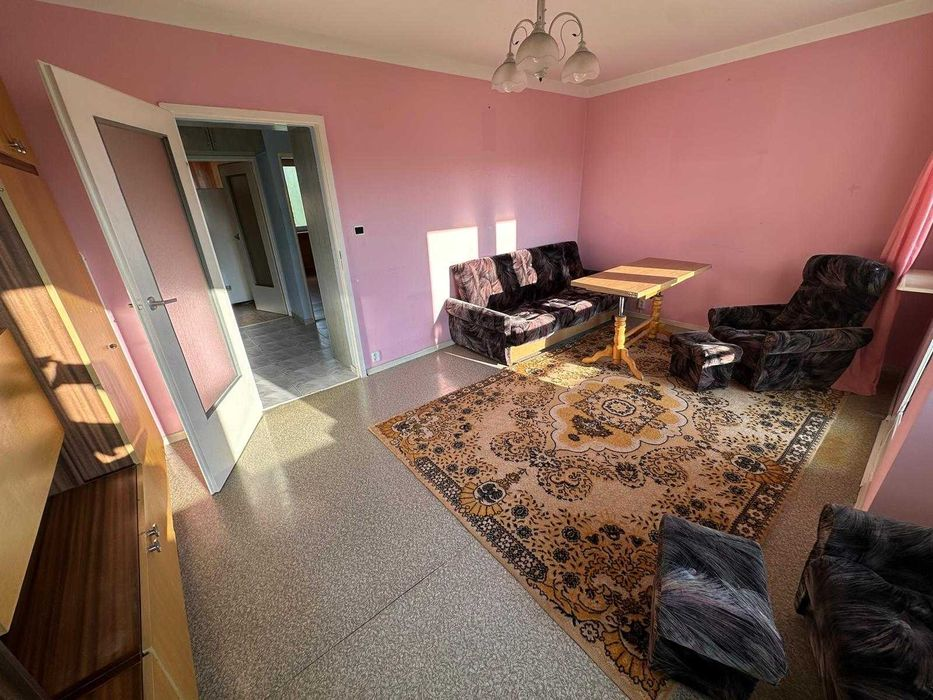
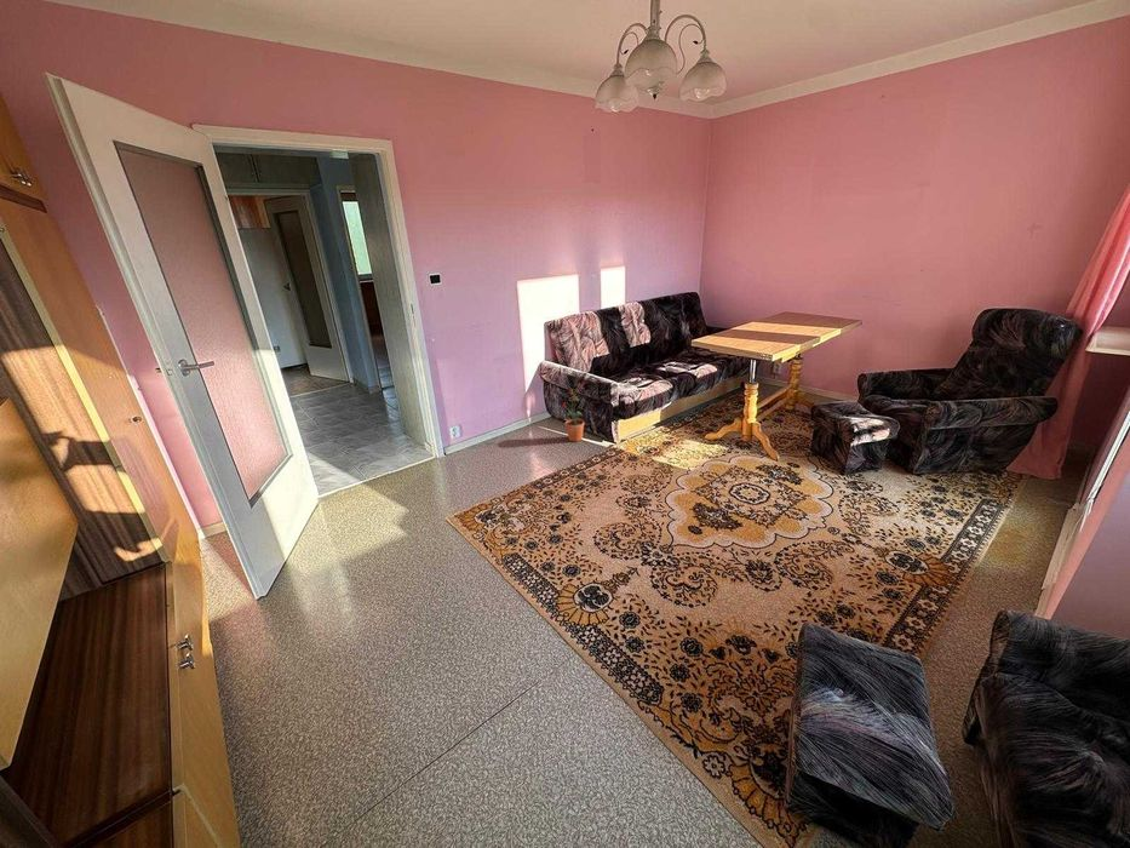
+ potted plant [562,383,585,442]
